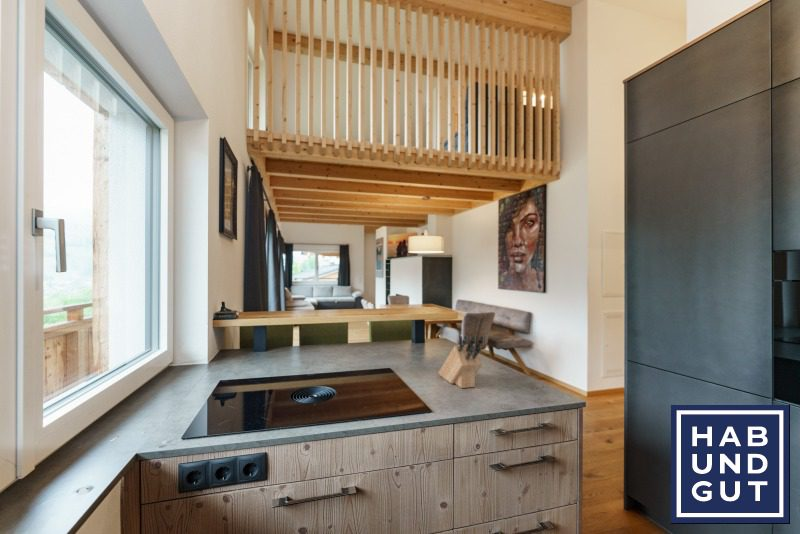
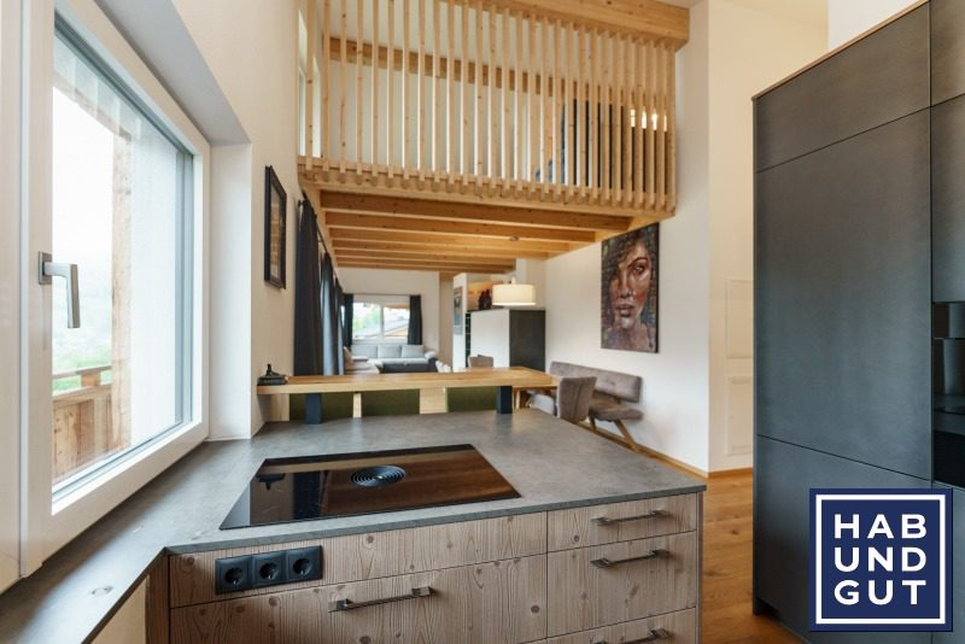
- knife block [437,334,486,389]
